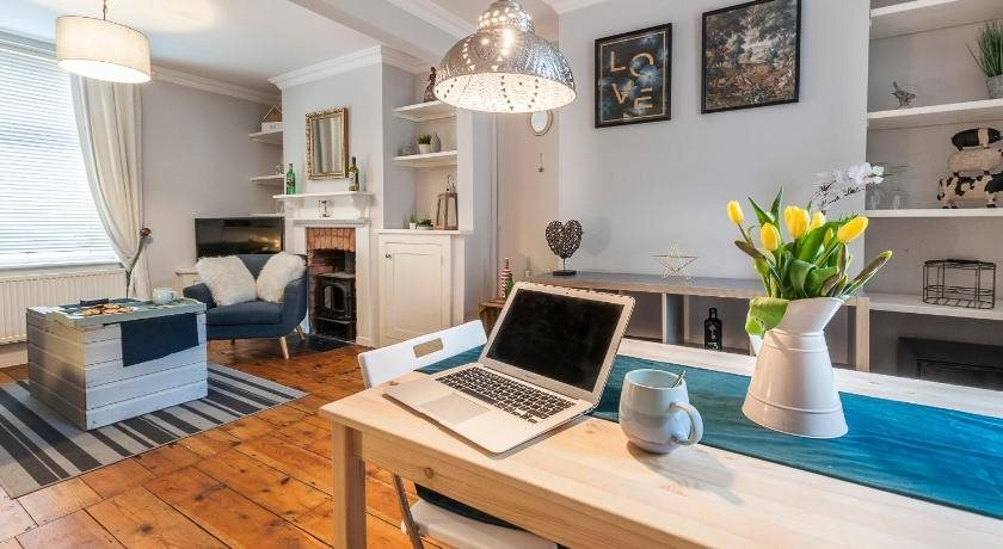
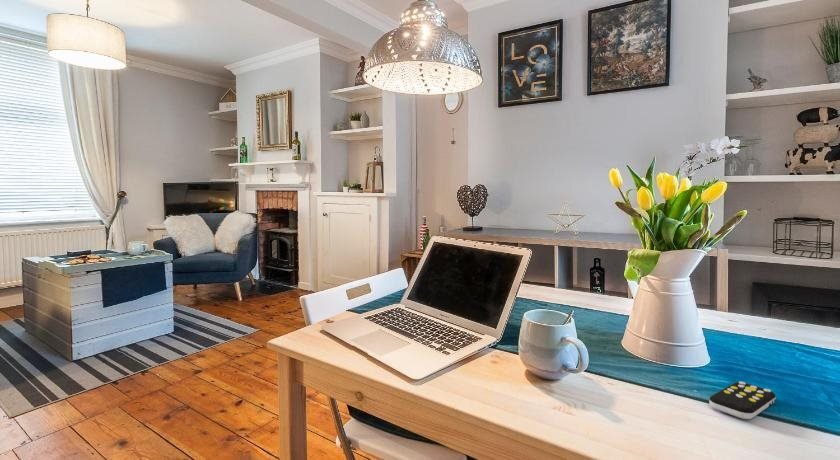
+ remote control [708,381,777,420]
